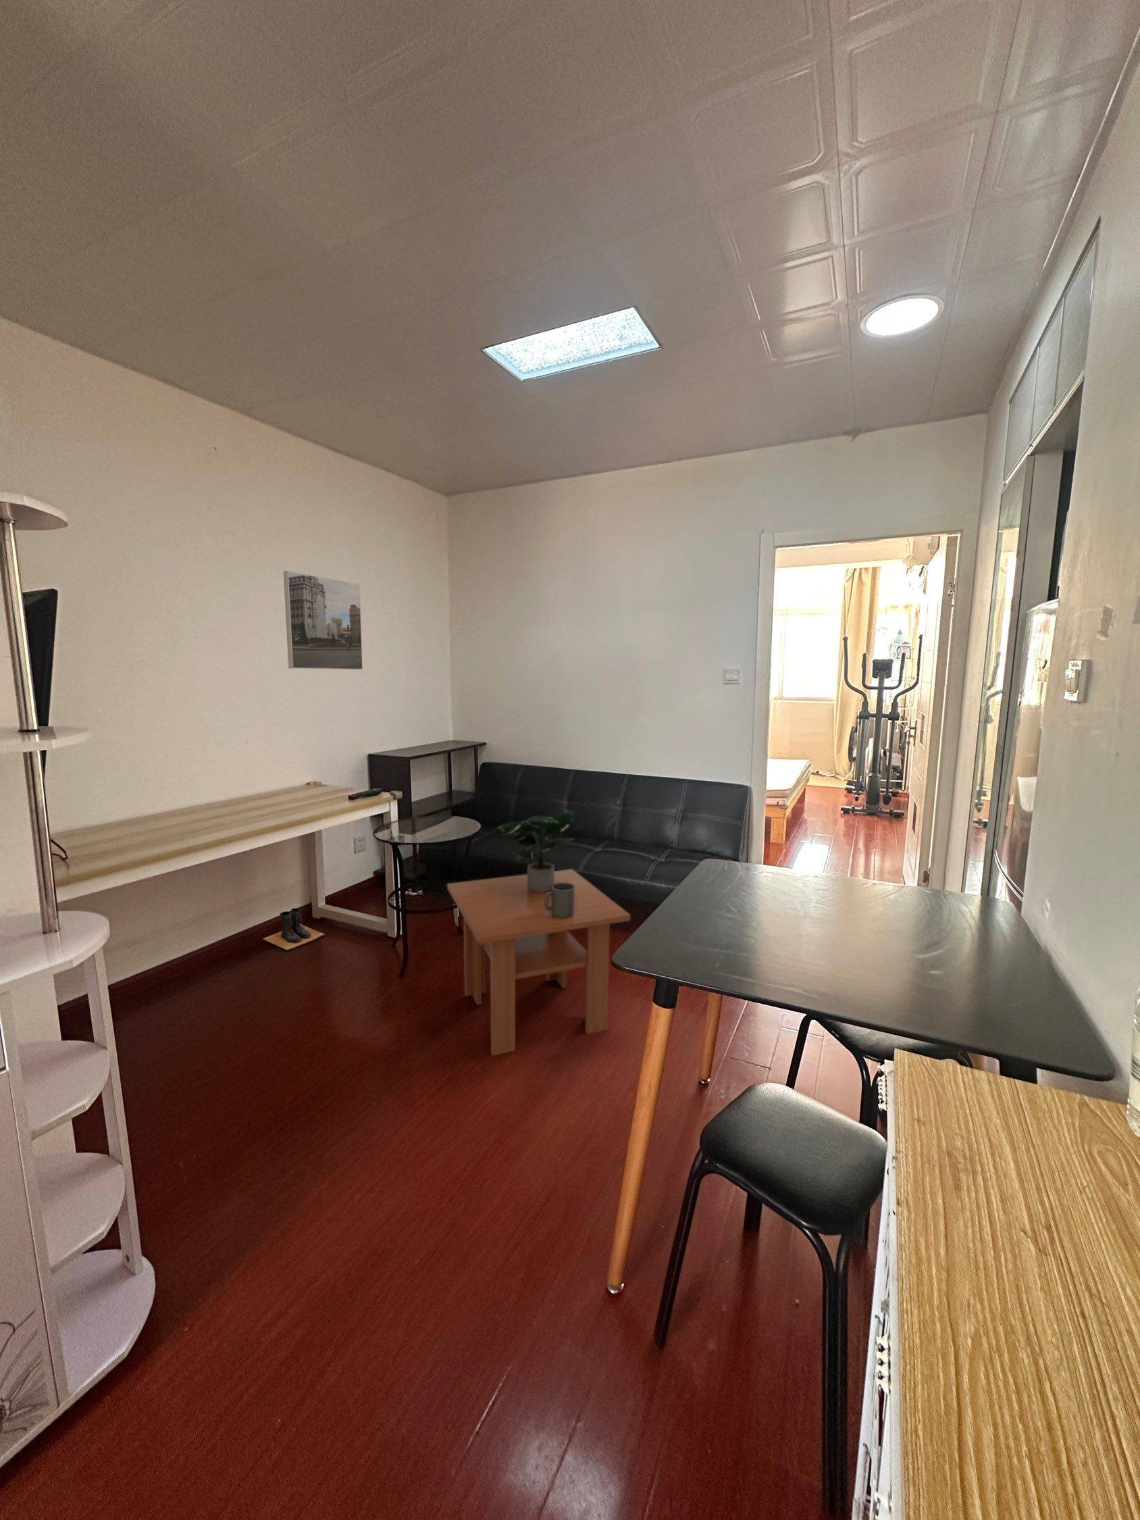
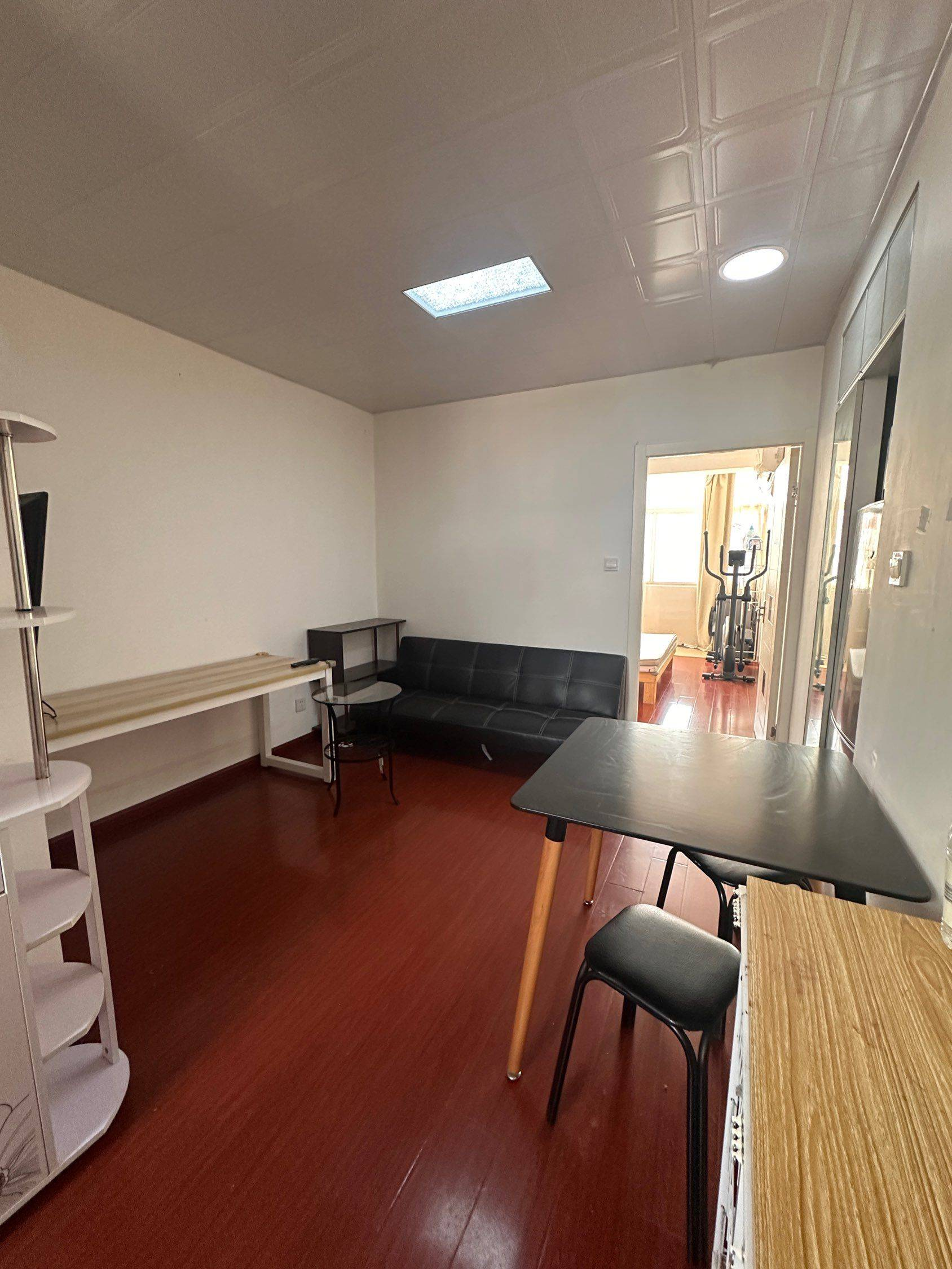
- potted plant [498,810,576,892]
- mug [545,883,575,918]
- coffee table [447,868,631,1056]
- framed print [283,570,363,670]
- boots [262,907,326,951]
